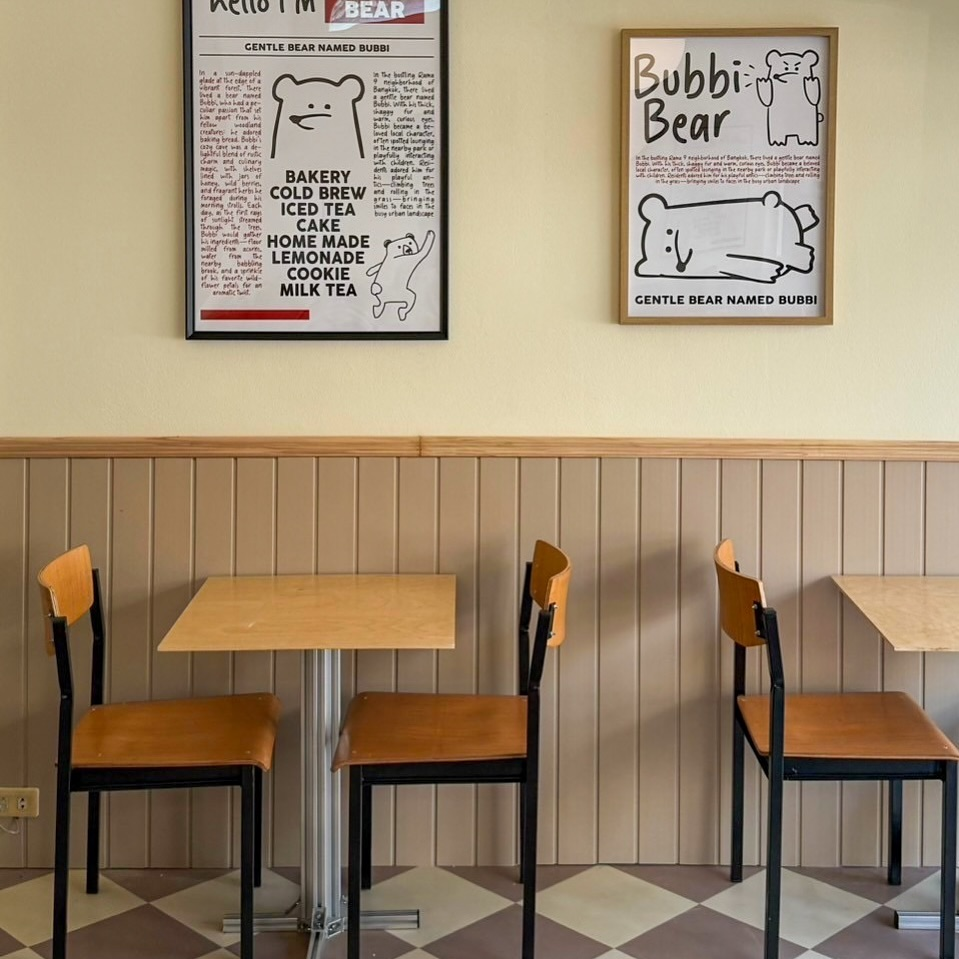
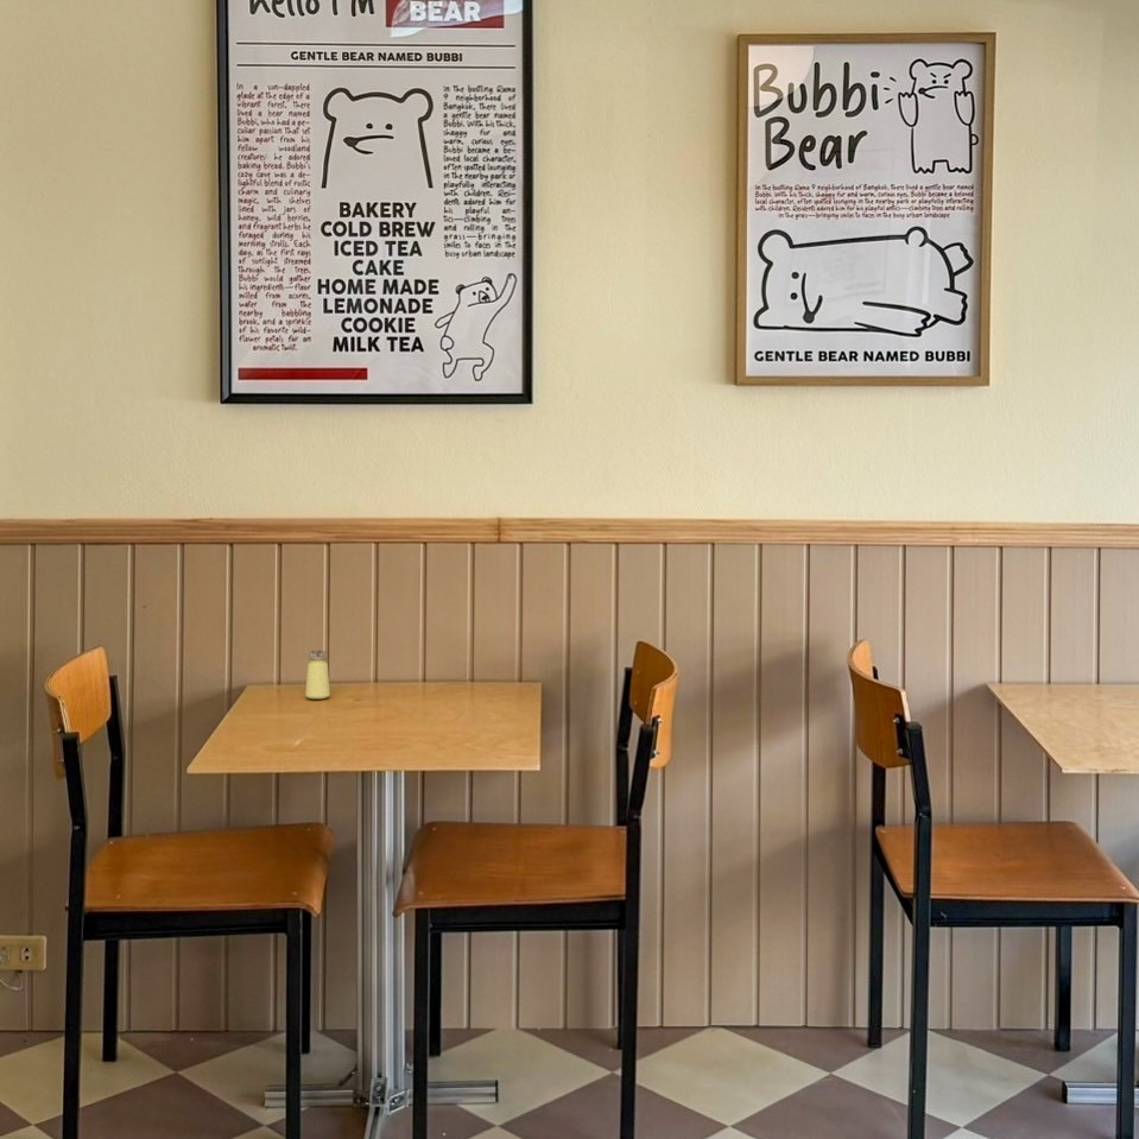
+ saltshaker [304,650,331,700]
